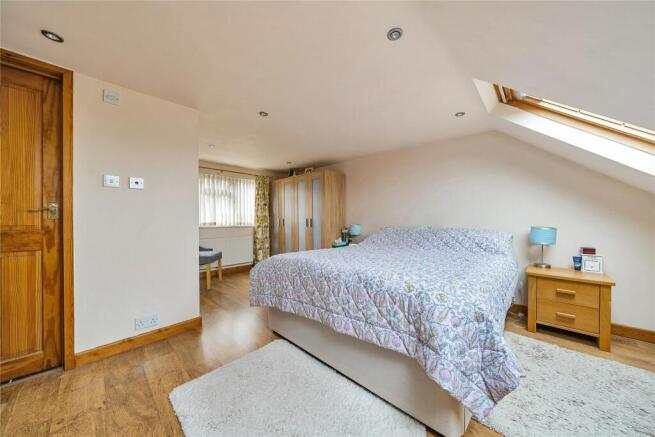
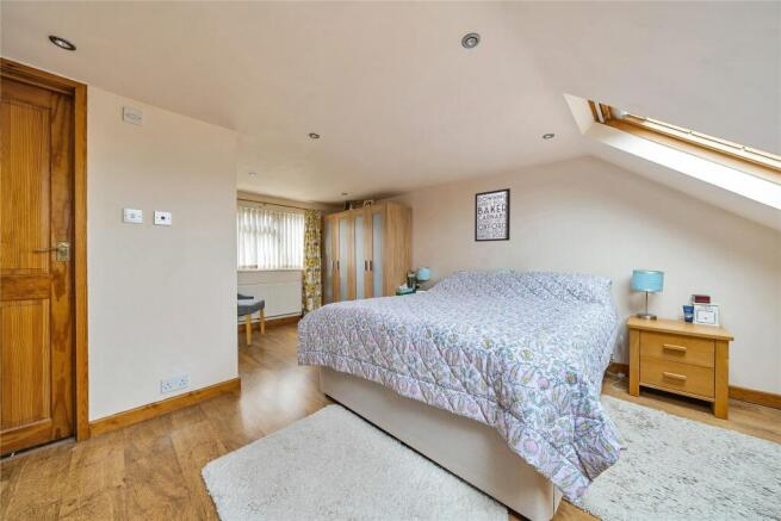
+ wall art [473,187,512,243]
